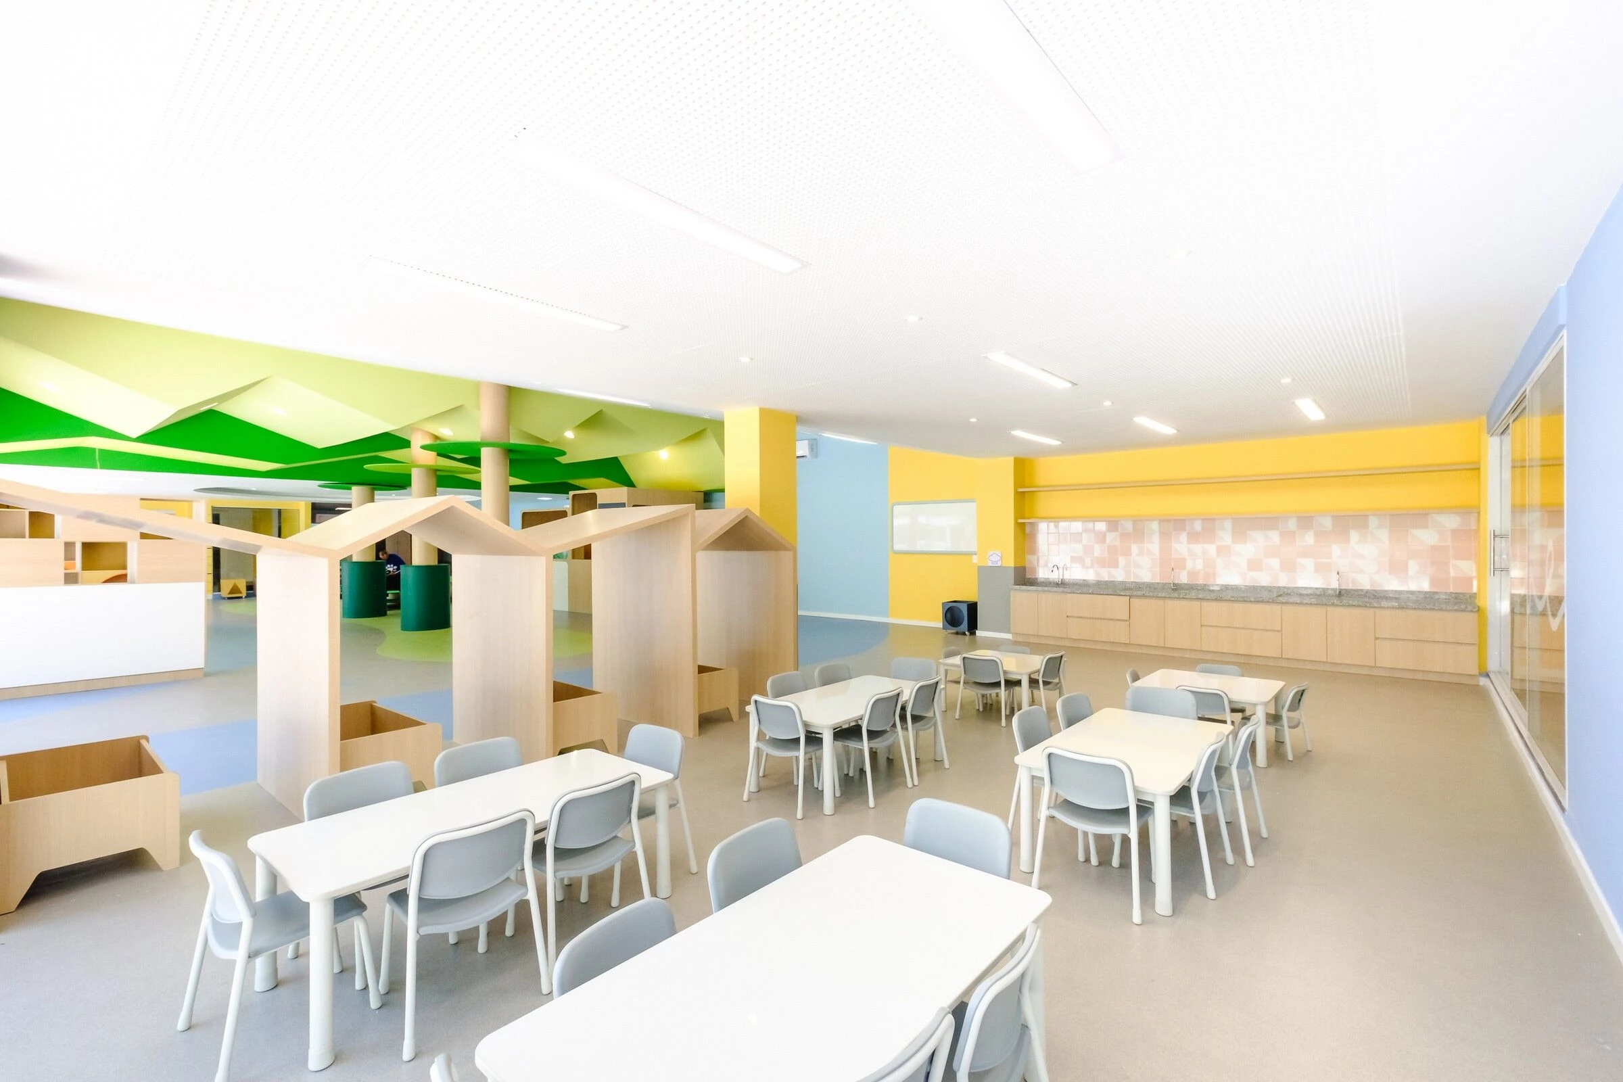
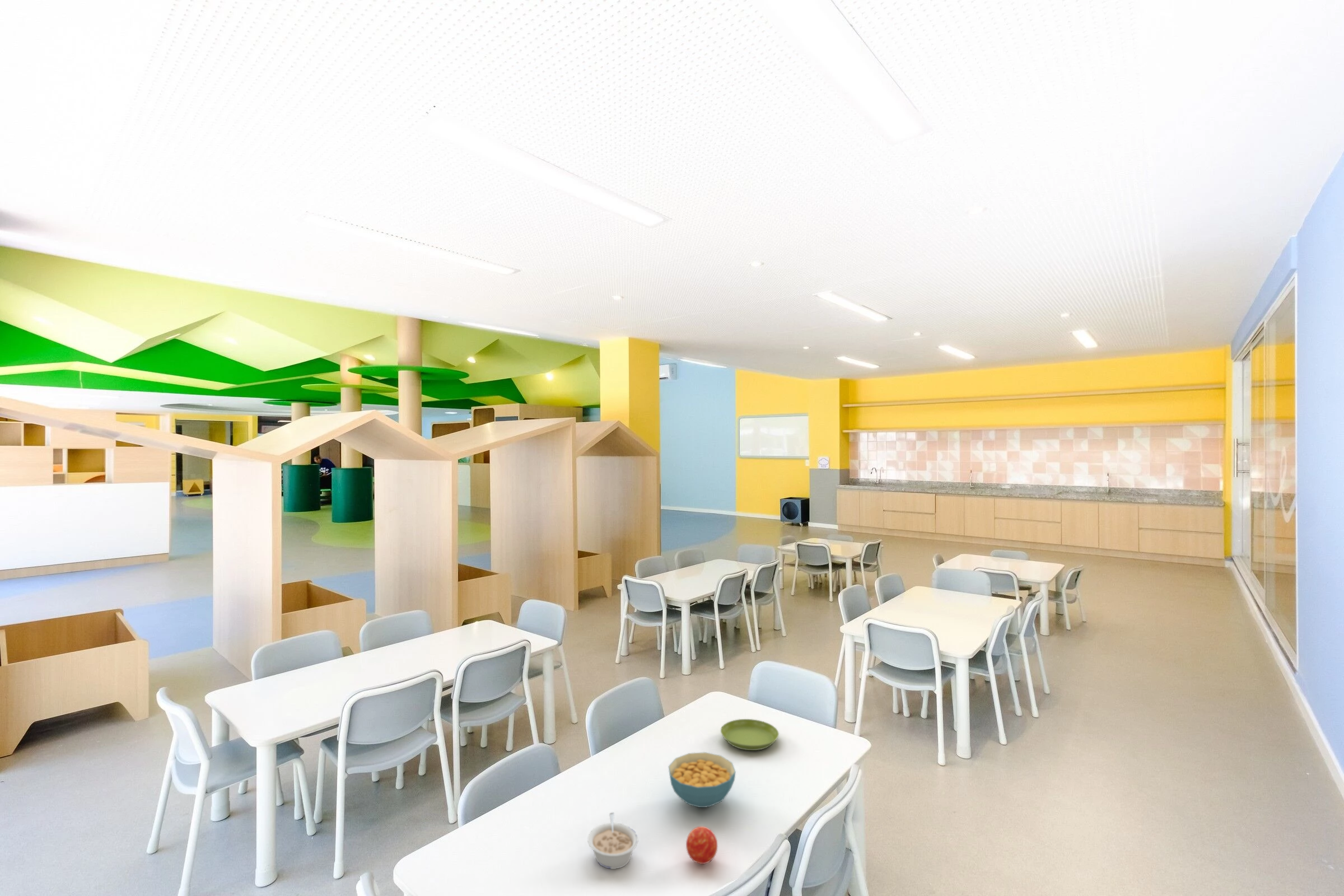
+ cereal bowl [668,752,736,808]
+ legume [587,812,638,870]
+ apple [685,826,718,865]
+ saucer [720,718,780,751]
